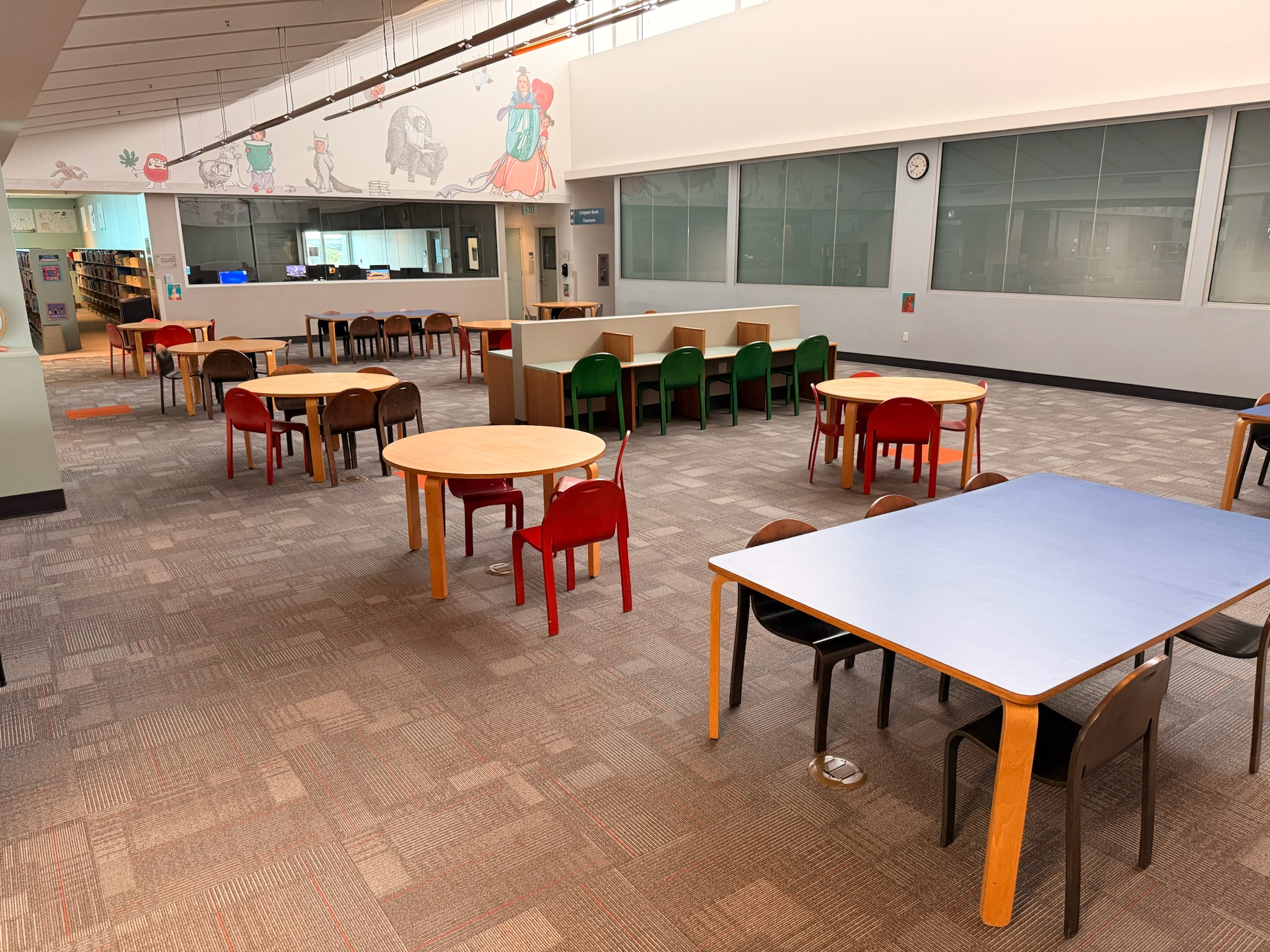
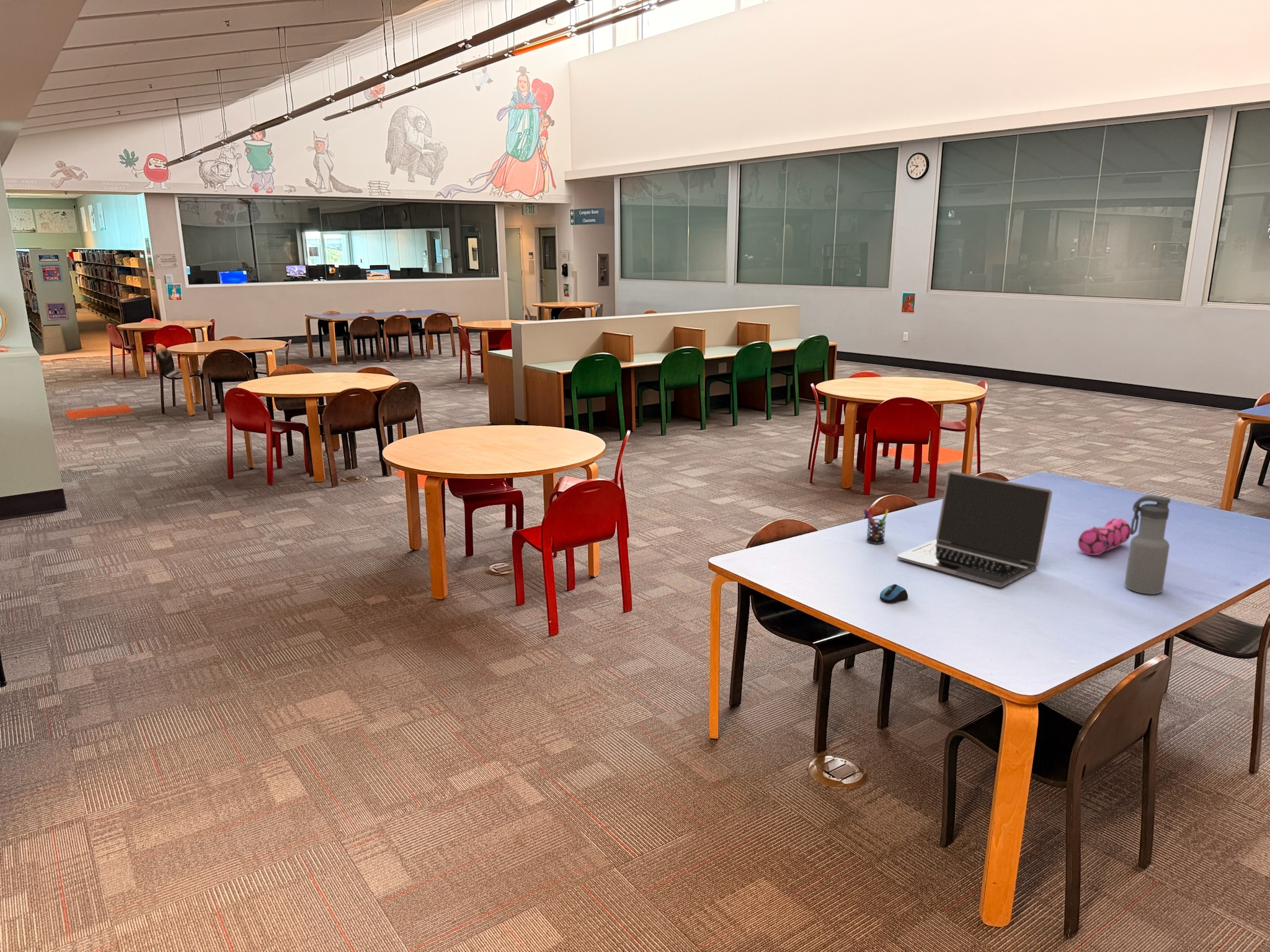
+ pen holder [863,507,889,545]
+ laptop [897,470,1053,588]
+ computer mouse [879,584,908,604]
+ pencil case [1077,518,1131,556]
+ water bottle [1124,495,1171,595]
